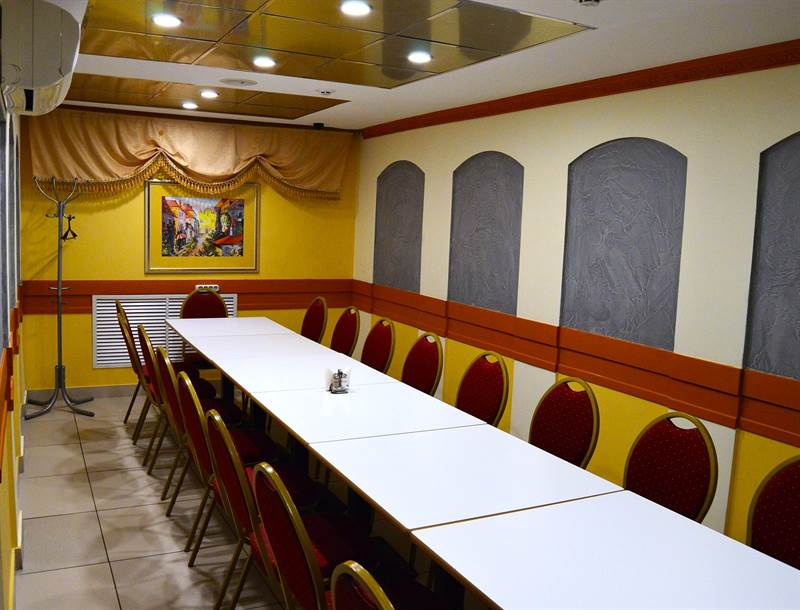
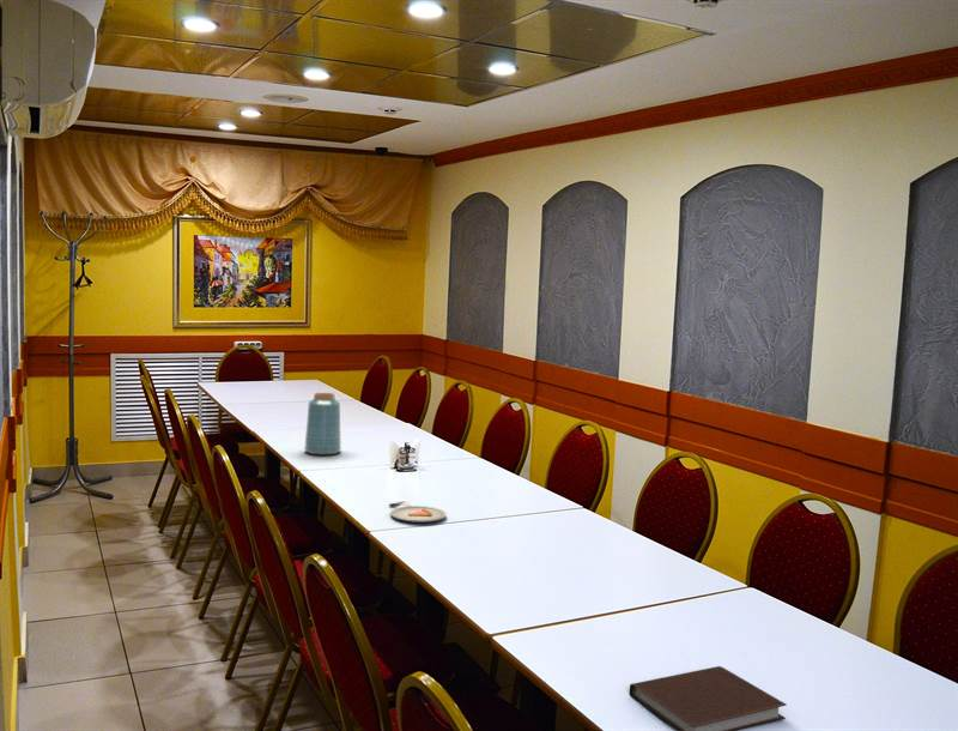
+ dinner plate [388,500,447,522]
+ vase [303,392,342,455]
+ notebook [629,665,788,731]
